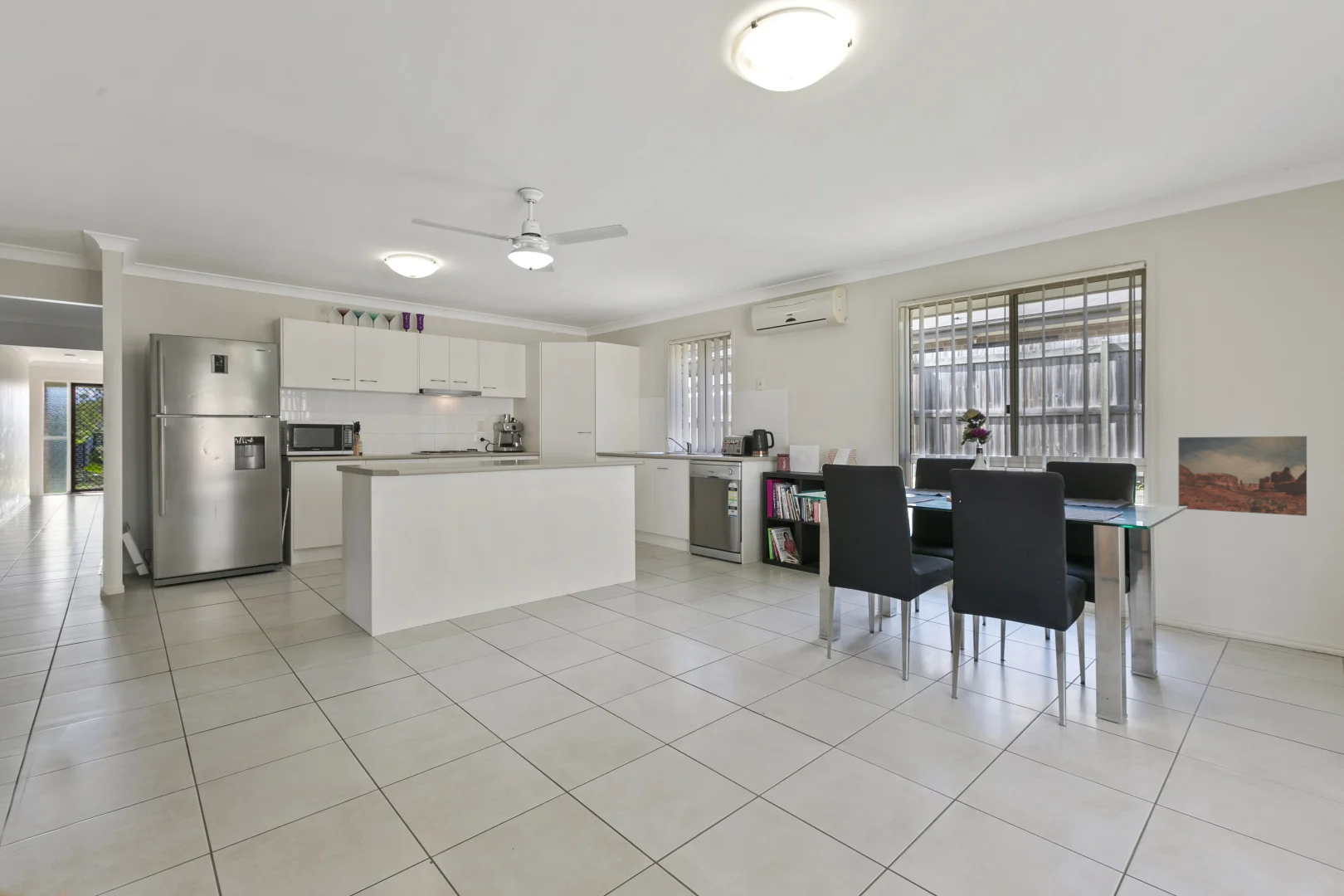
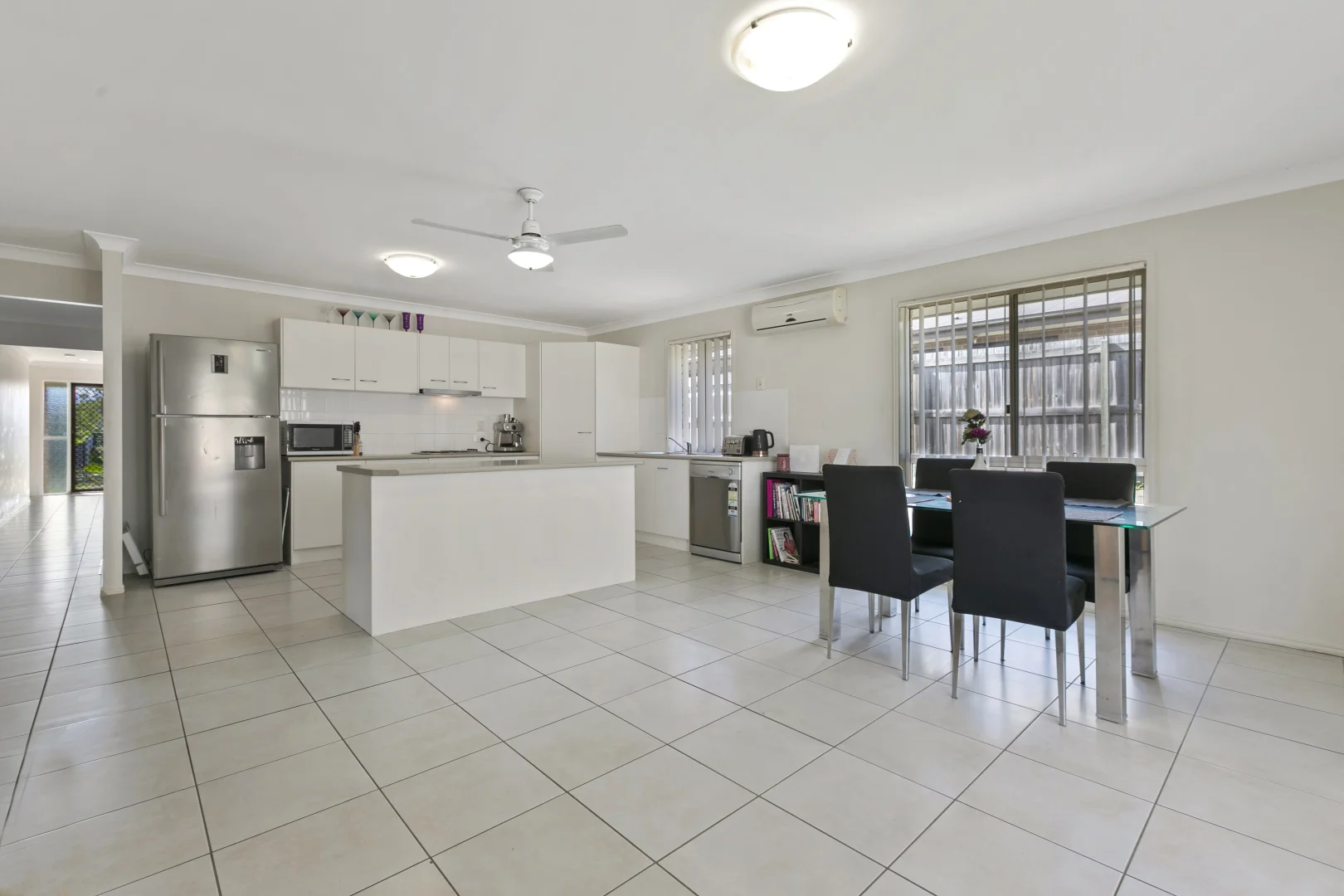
- wall art [1177,436,1307,517]
